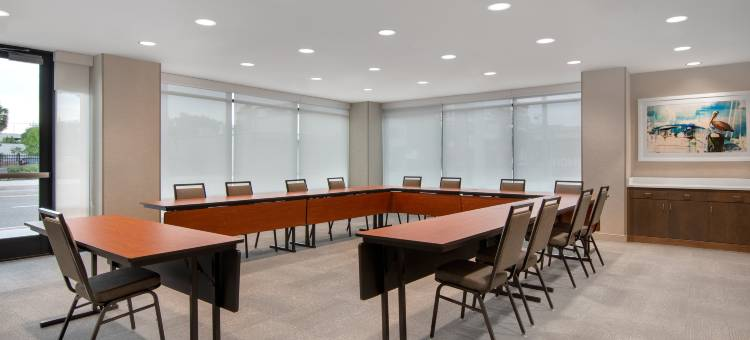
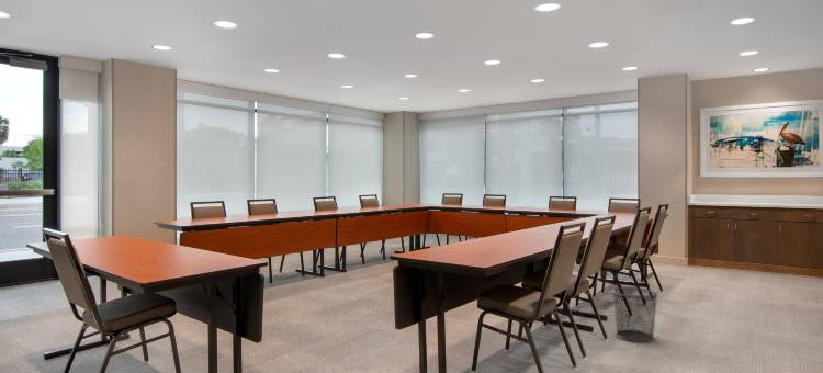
+ waste bin [611,286,659,343]
